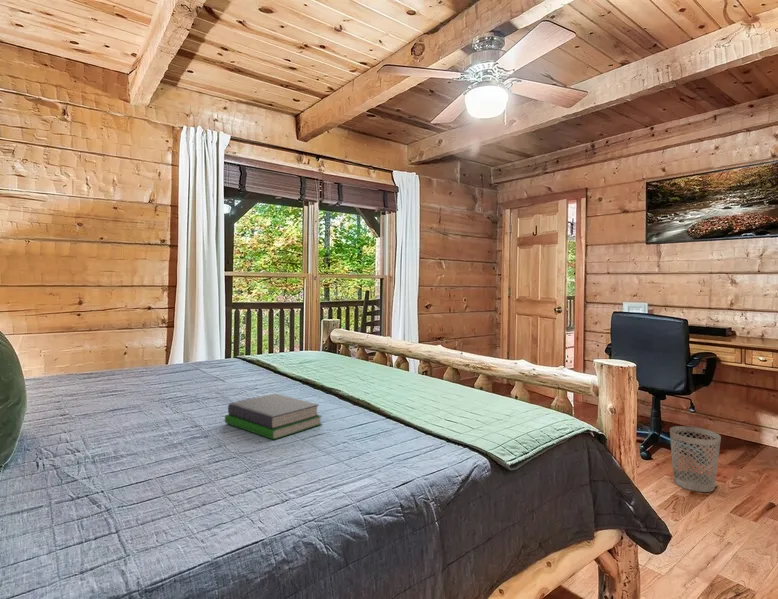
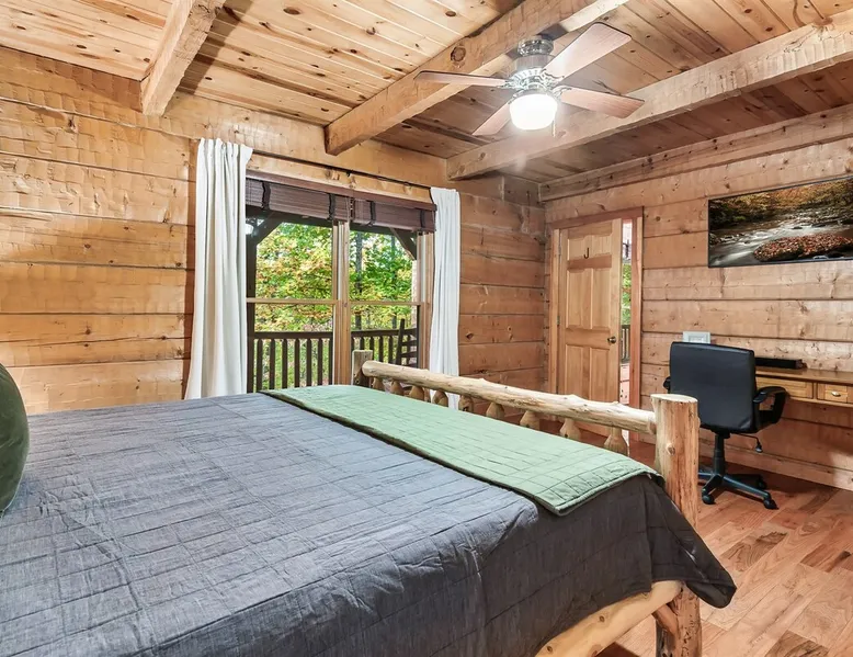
- wastebasket [669,425,722,493]
- book [224,393,323,441]
